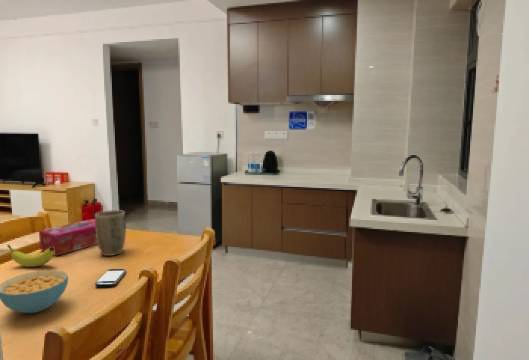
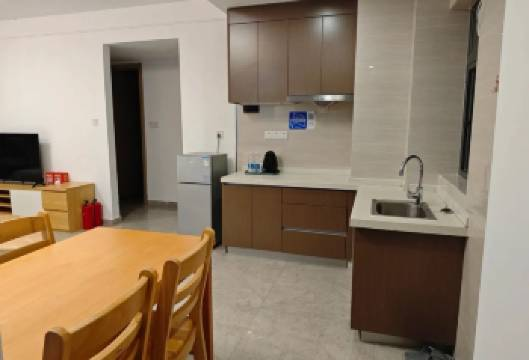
- cereal bowl [0,269,69,314]
- tissue box [38,218,98,257]
- plant pot [94,209,127,257]
- fruit [6,244,55,268]
- smartphone [94,268,127,288]
